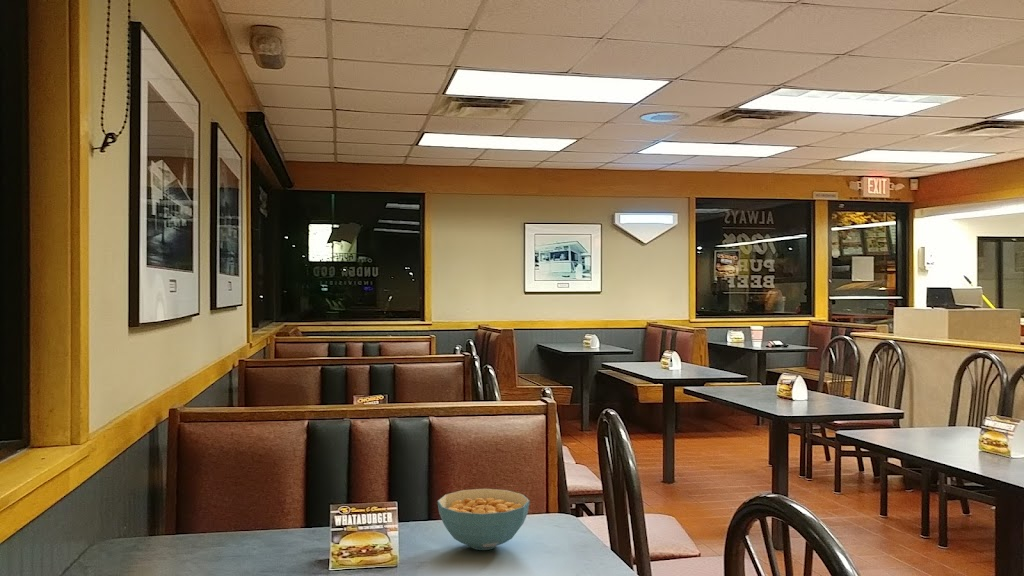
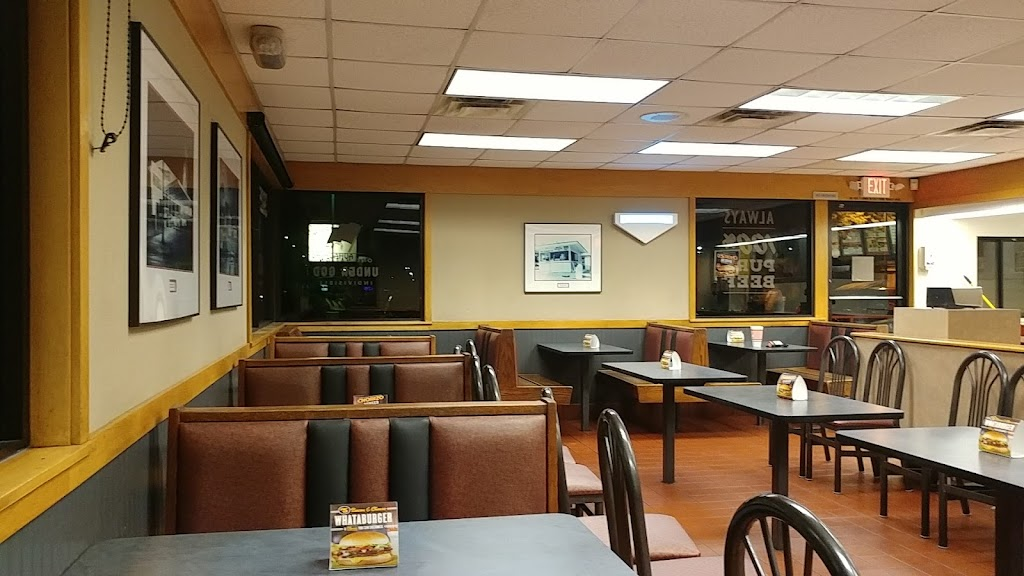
- cereal bowl [437,488,530,551]
